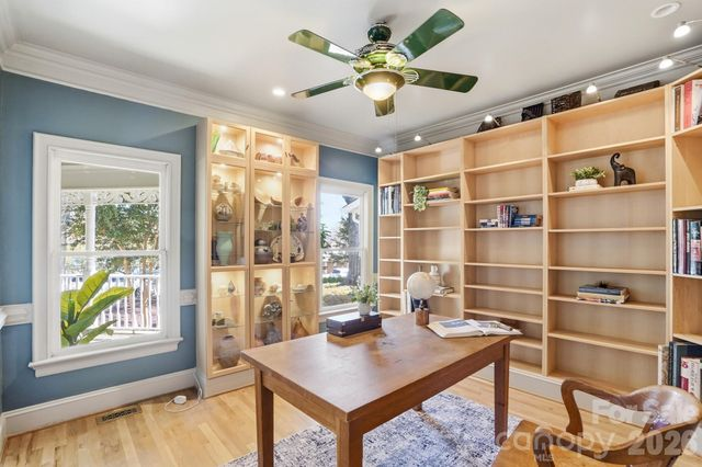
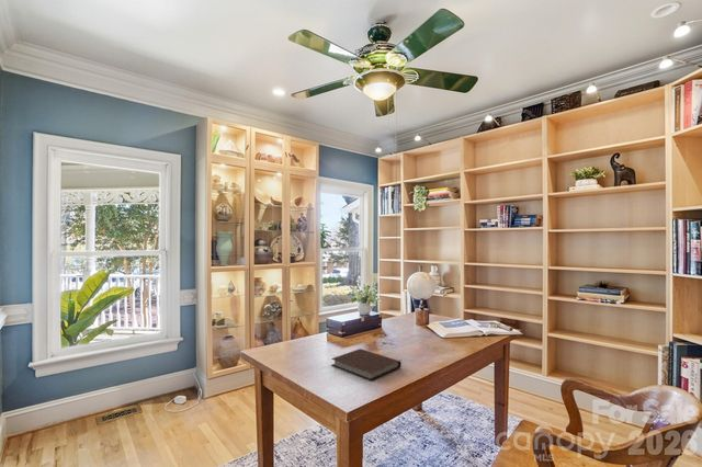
+ notebook [330,348,403,381]
